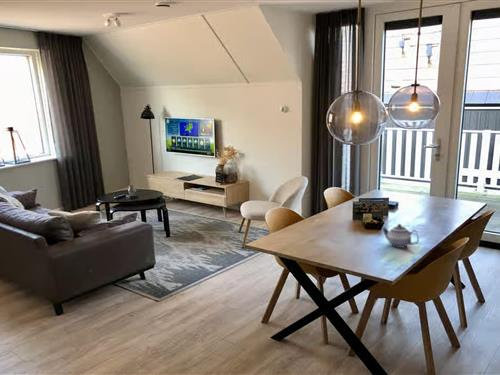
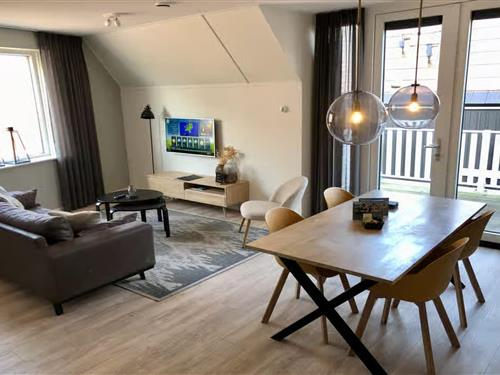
- teapot [381,223,420,249]
